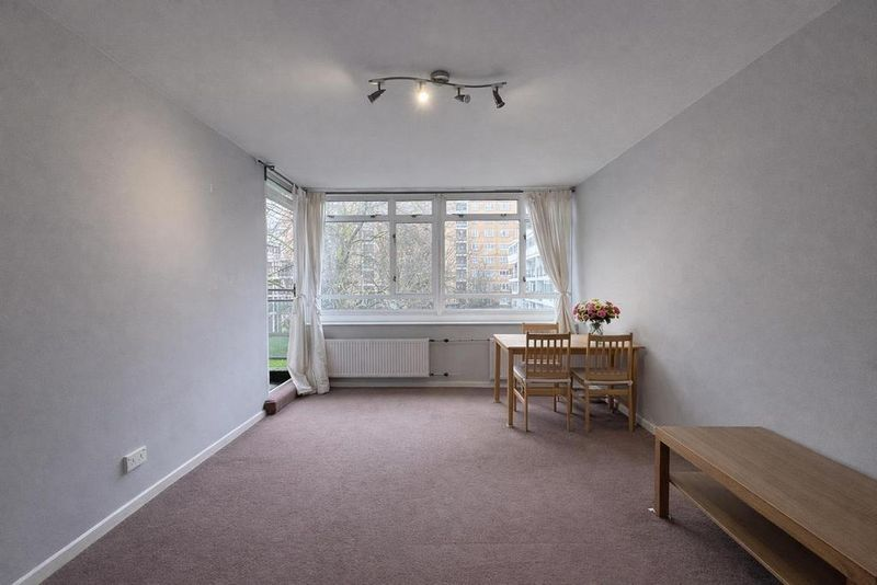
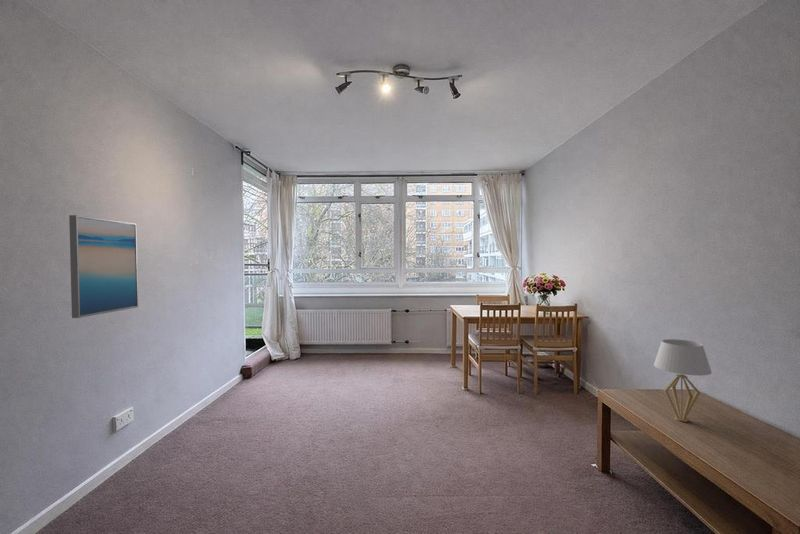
+ wall art [68,214,139,319]
+ table lamp [653,338,713,423]
